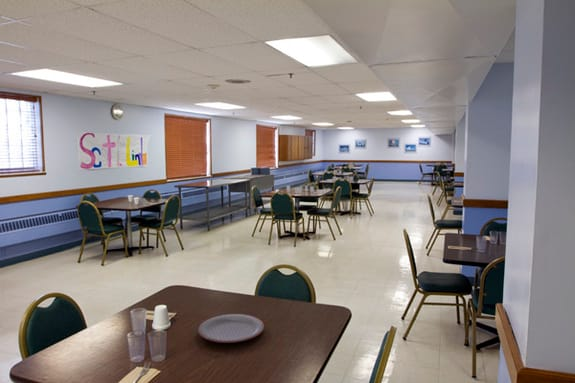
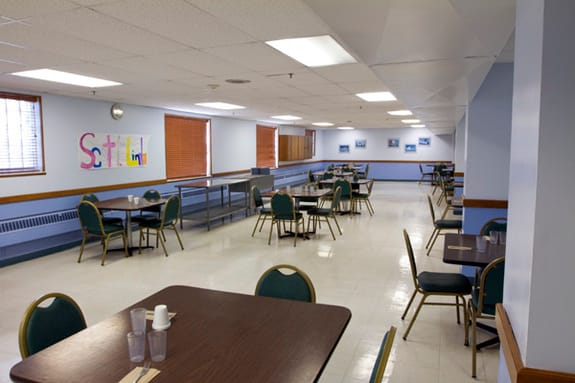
- plate [197,313,265,344]
